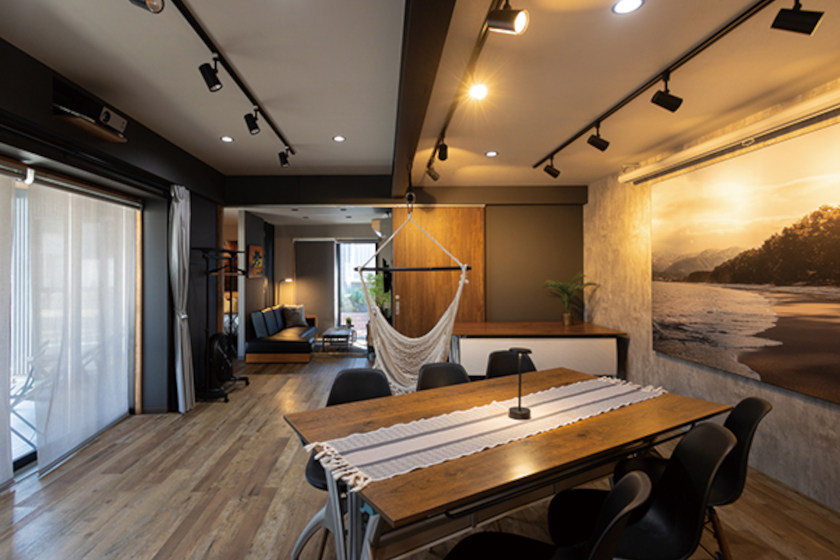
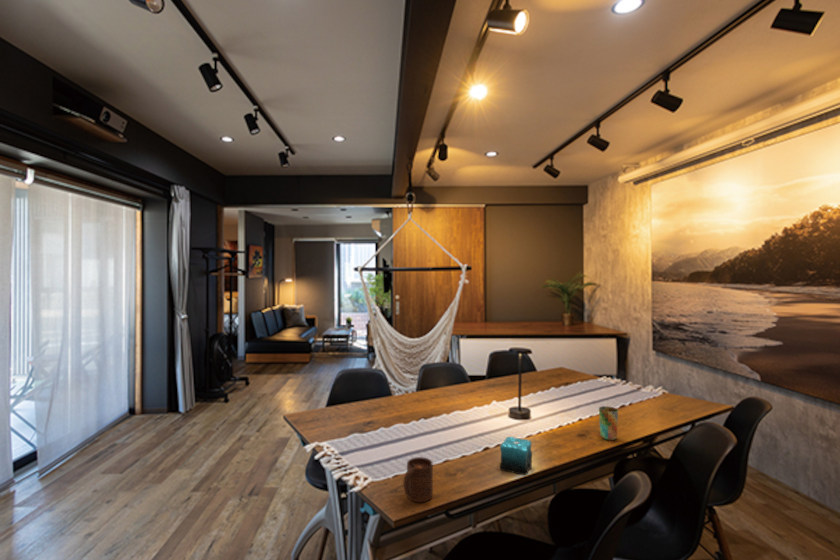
+ cup [598,405,619,441]
+ cup [402,456,434,503]
+ candle [499,431,533,476]
